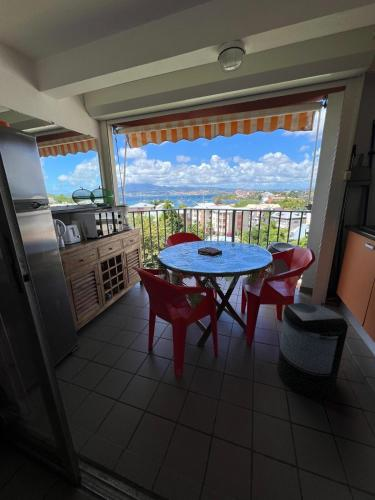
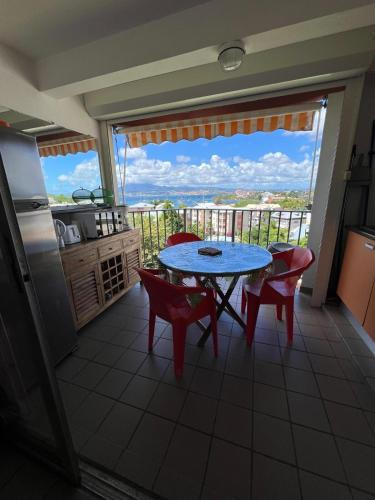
- trash can [276,302,349,401]
